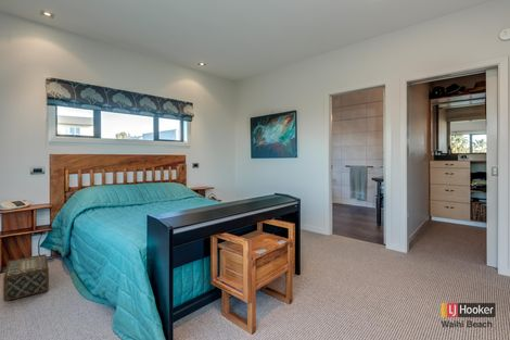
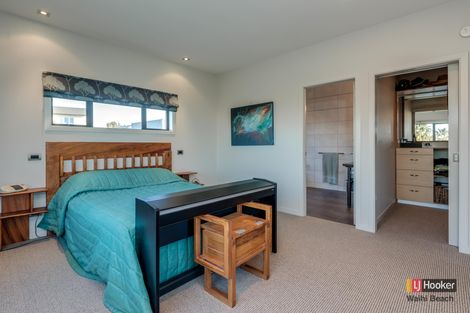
- woven basket [2,253,50,302]
